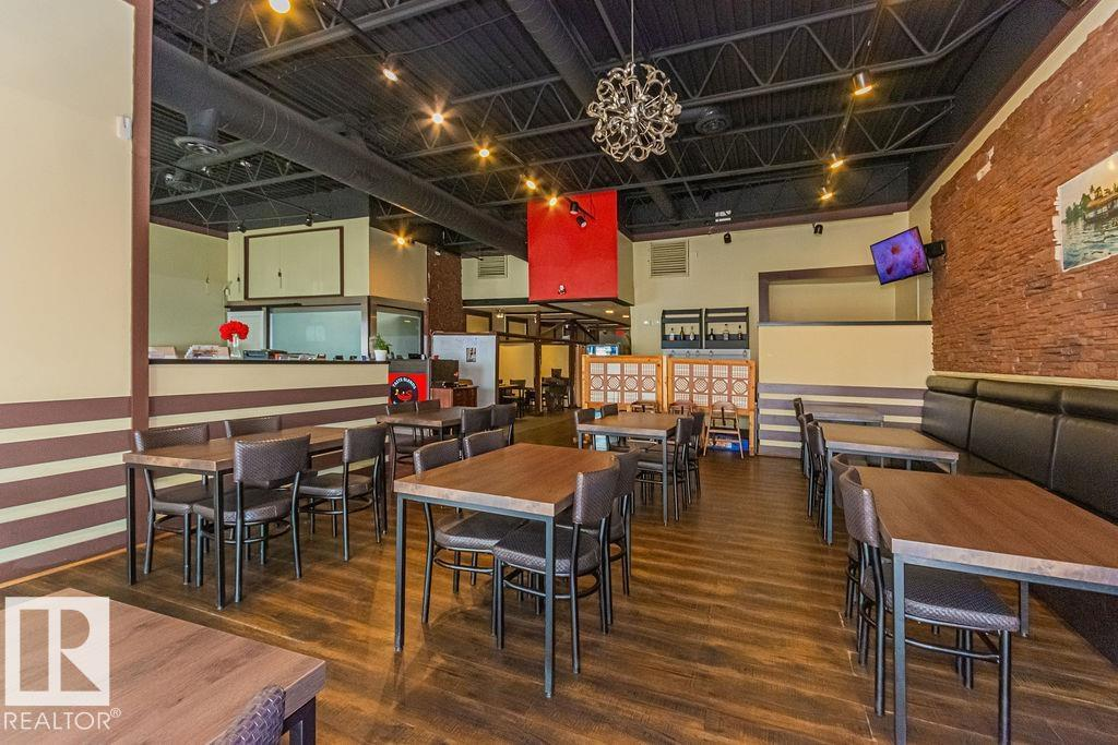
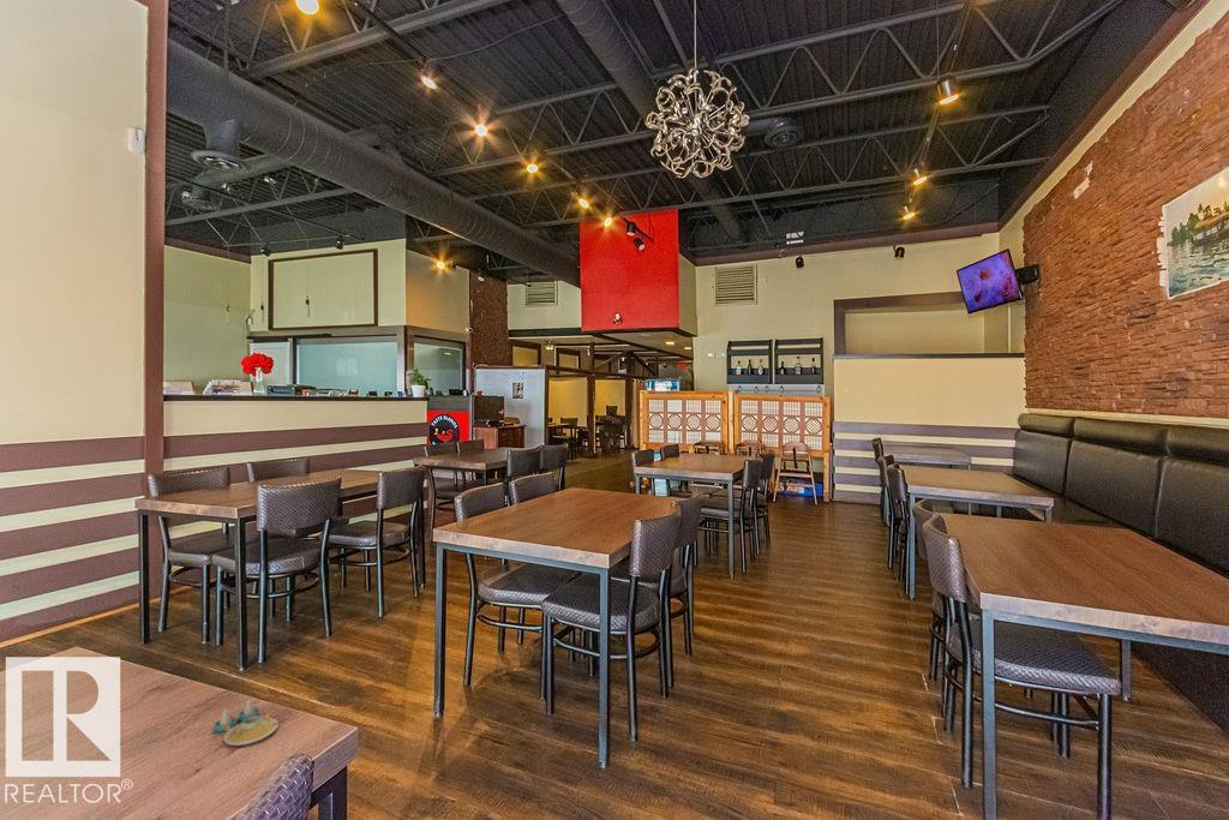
+ salt and pepper shaker set [212,698,280,747]
